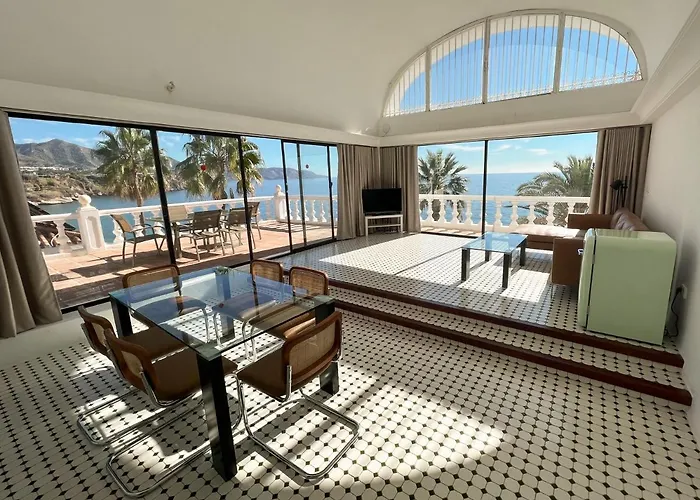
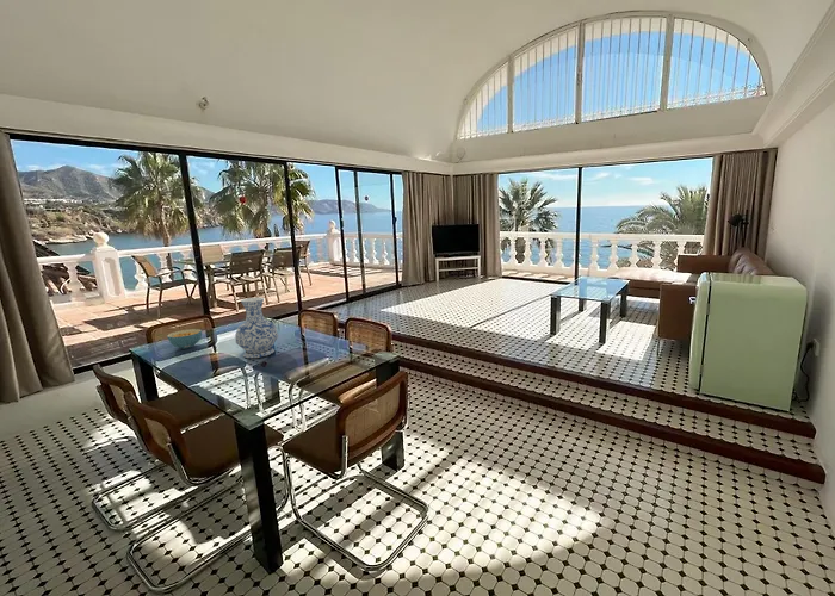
+ vase [234,297,279,359]
+ cereal bowl [166,328,203,350]
